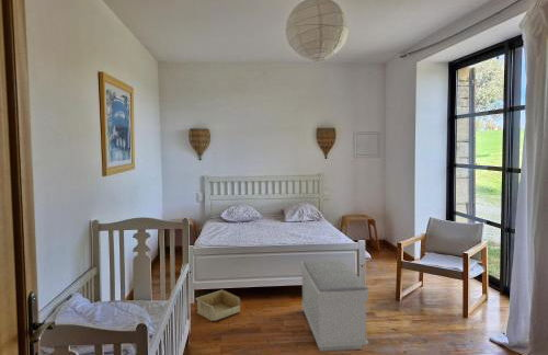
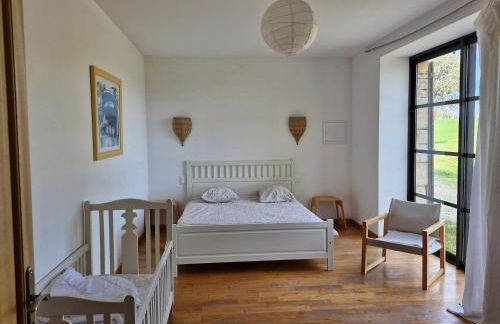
- bench [300,259,369,353]
- storage bin [194,289,241,322]
